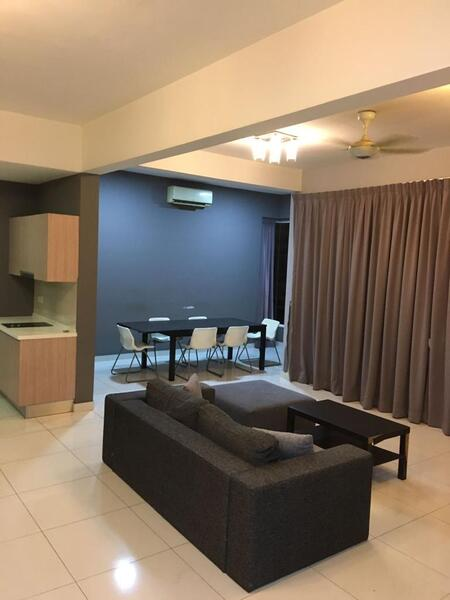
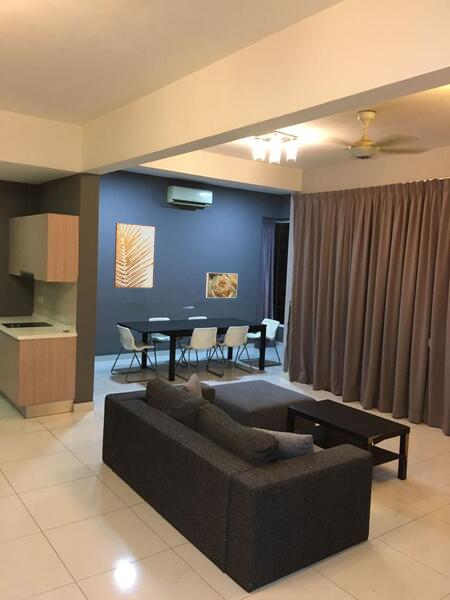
+ wall art [113,222,156,289]
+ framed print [205,272,239,299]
